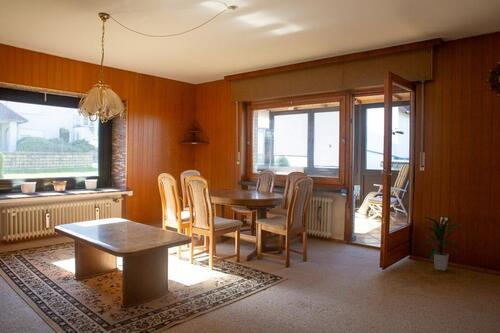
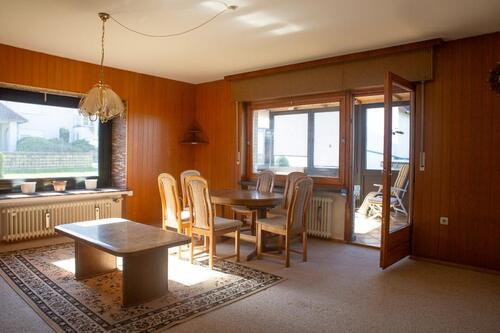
- indoor plant [421,212,464,272]
